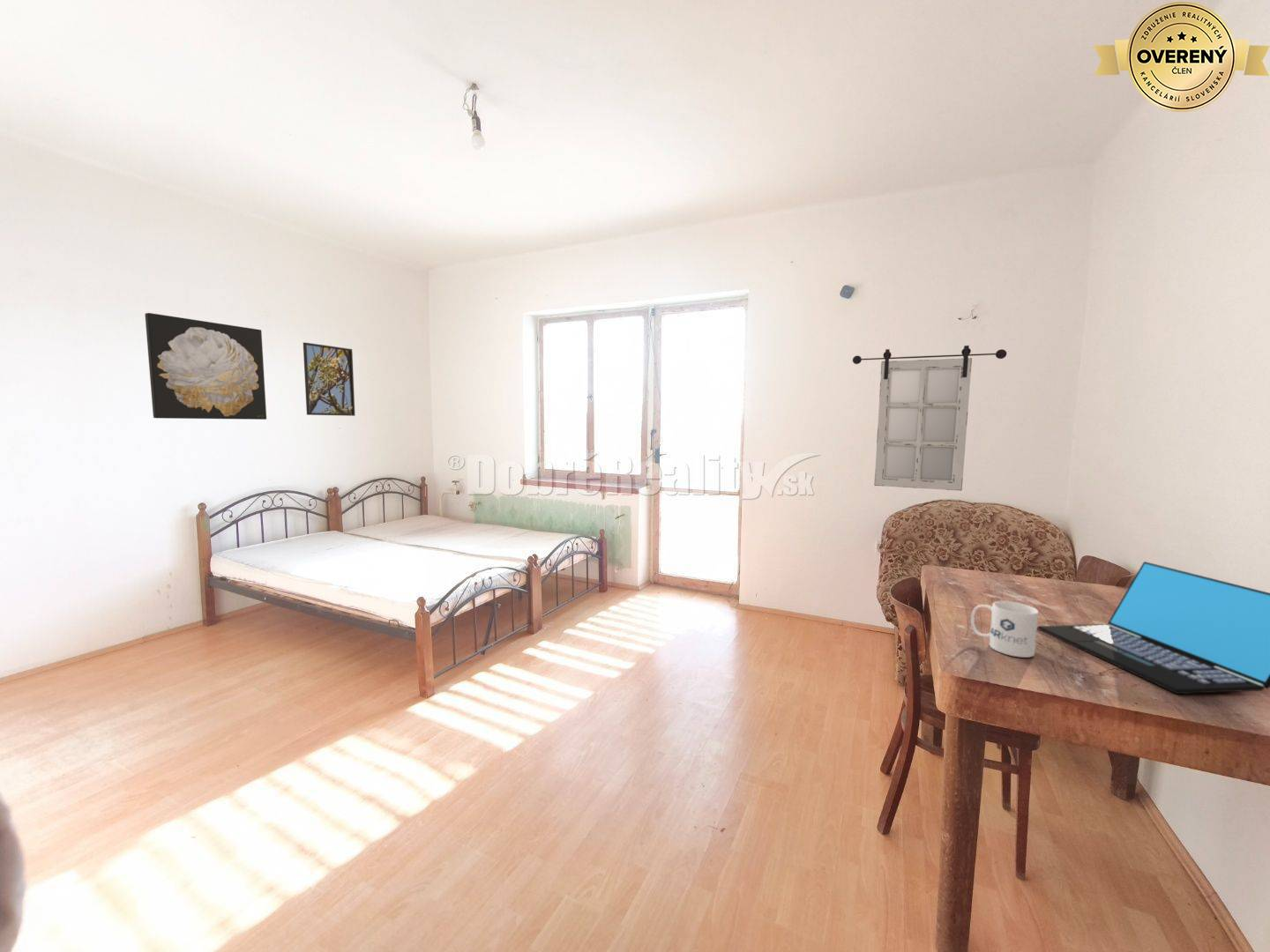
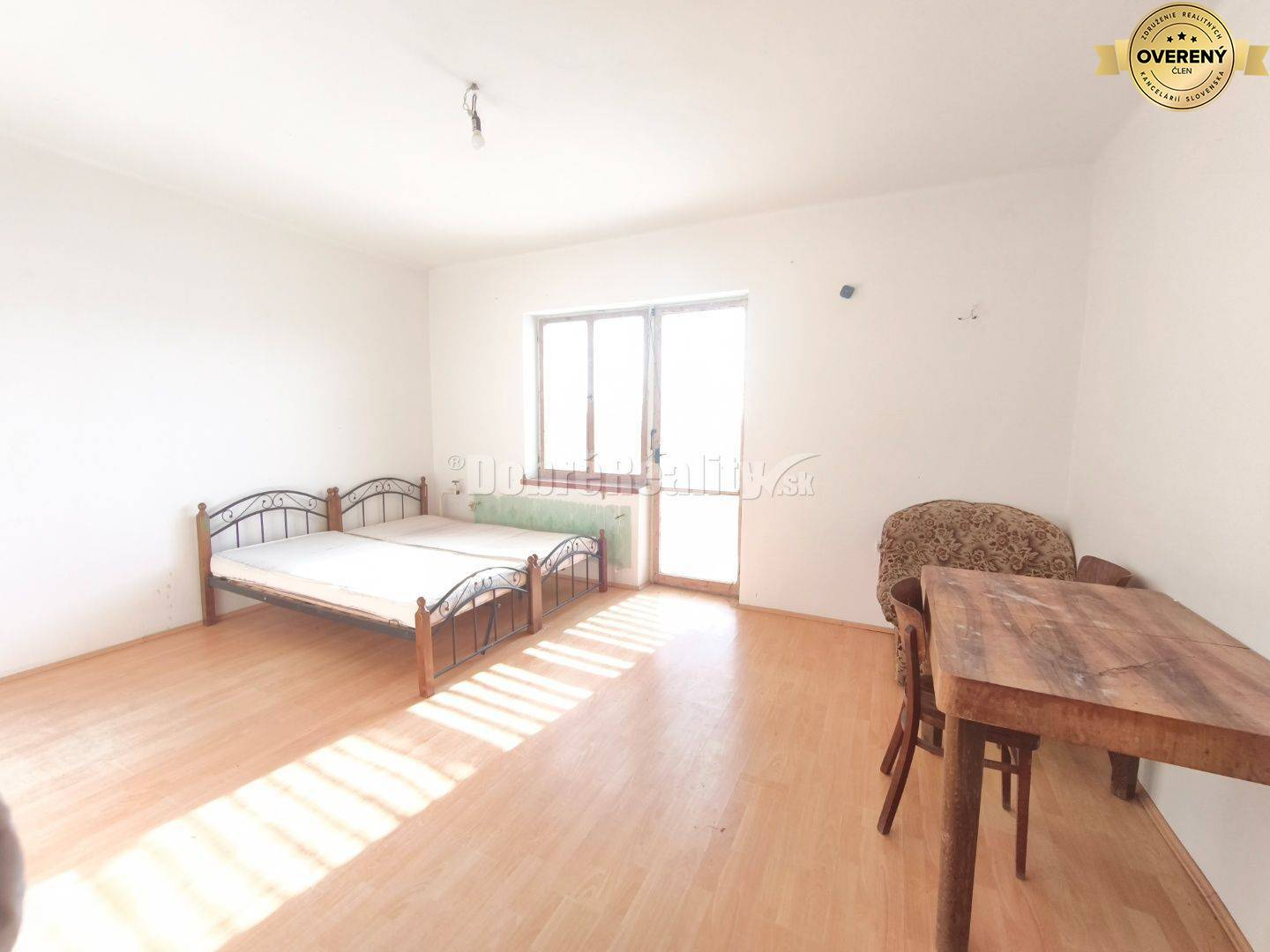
- laptop [1037,561,1270,695]
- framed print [303,342,355,417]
- home mirror [852,345,1007,491]
- mug [970,600,1039,658]
- wall art [145,312,267,420]
